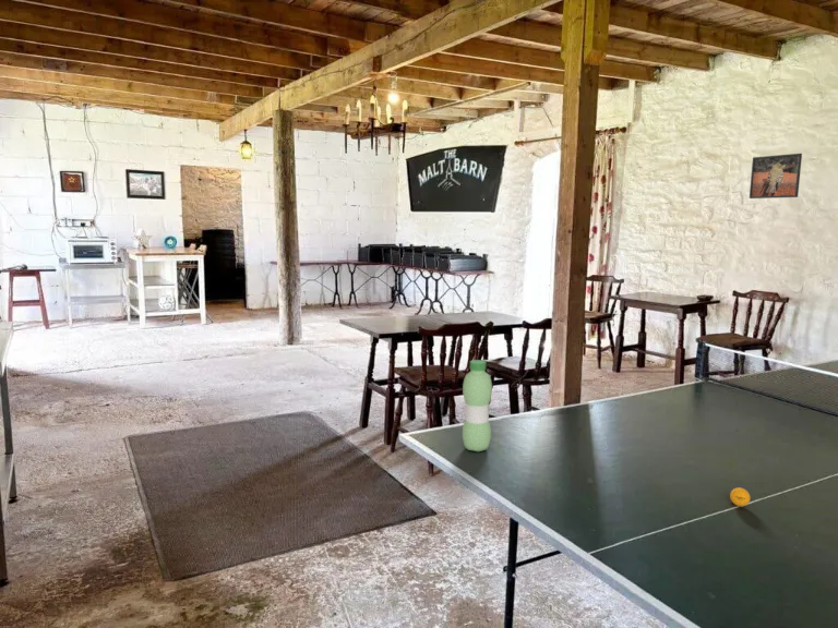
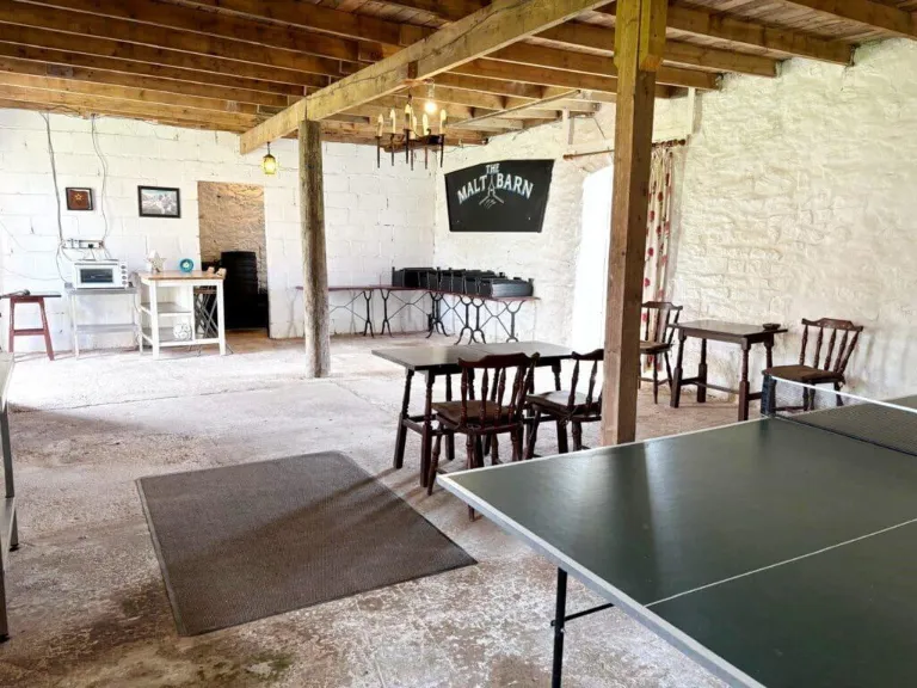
- ping-pong ball [729,486,751,507]
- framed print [749,153,803,200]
- water bottle [462,359,493,452]
